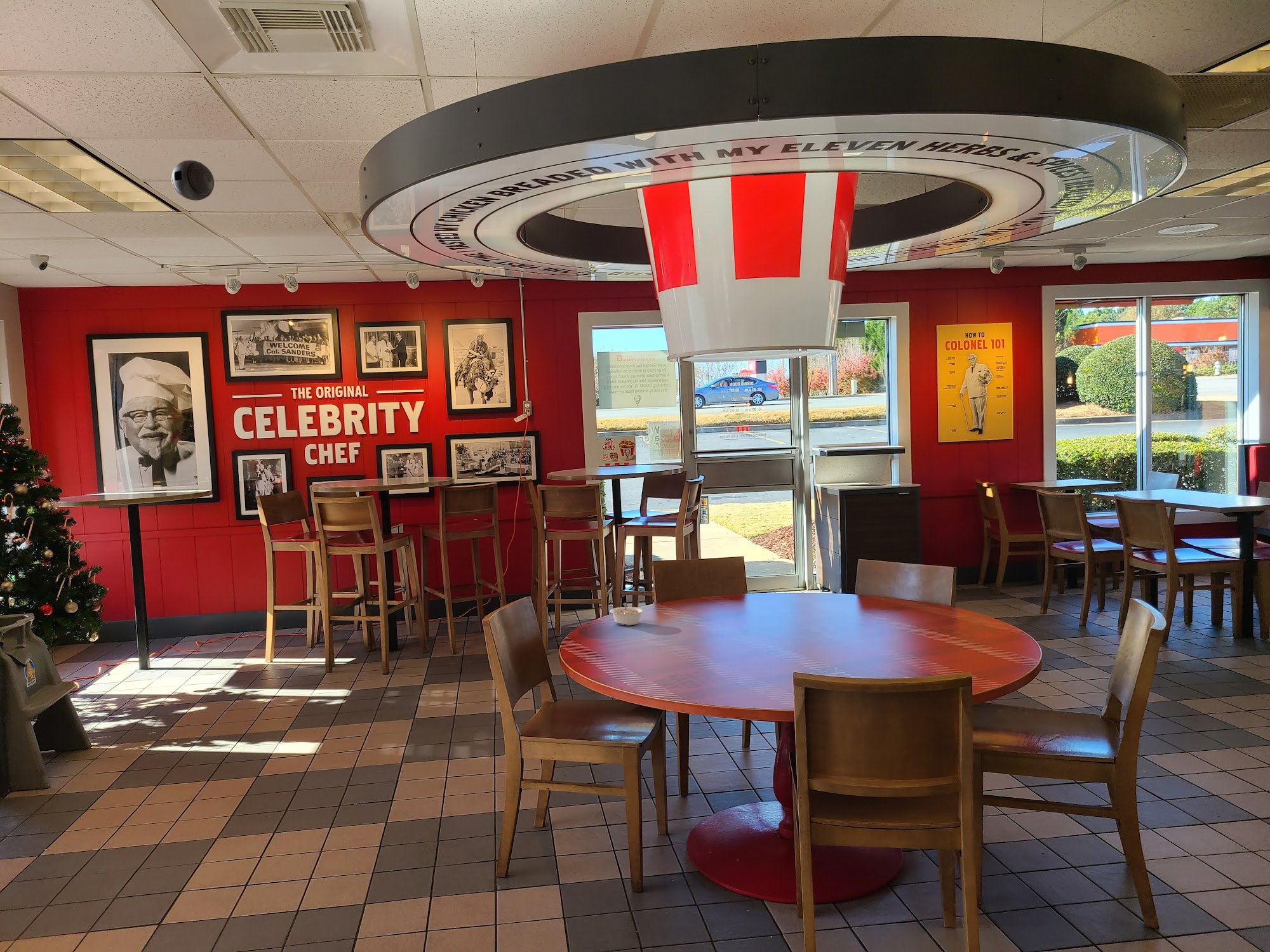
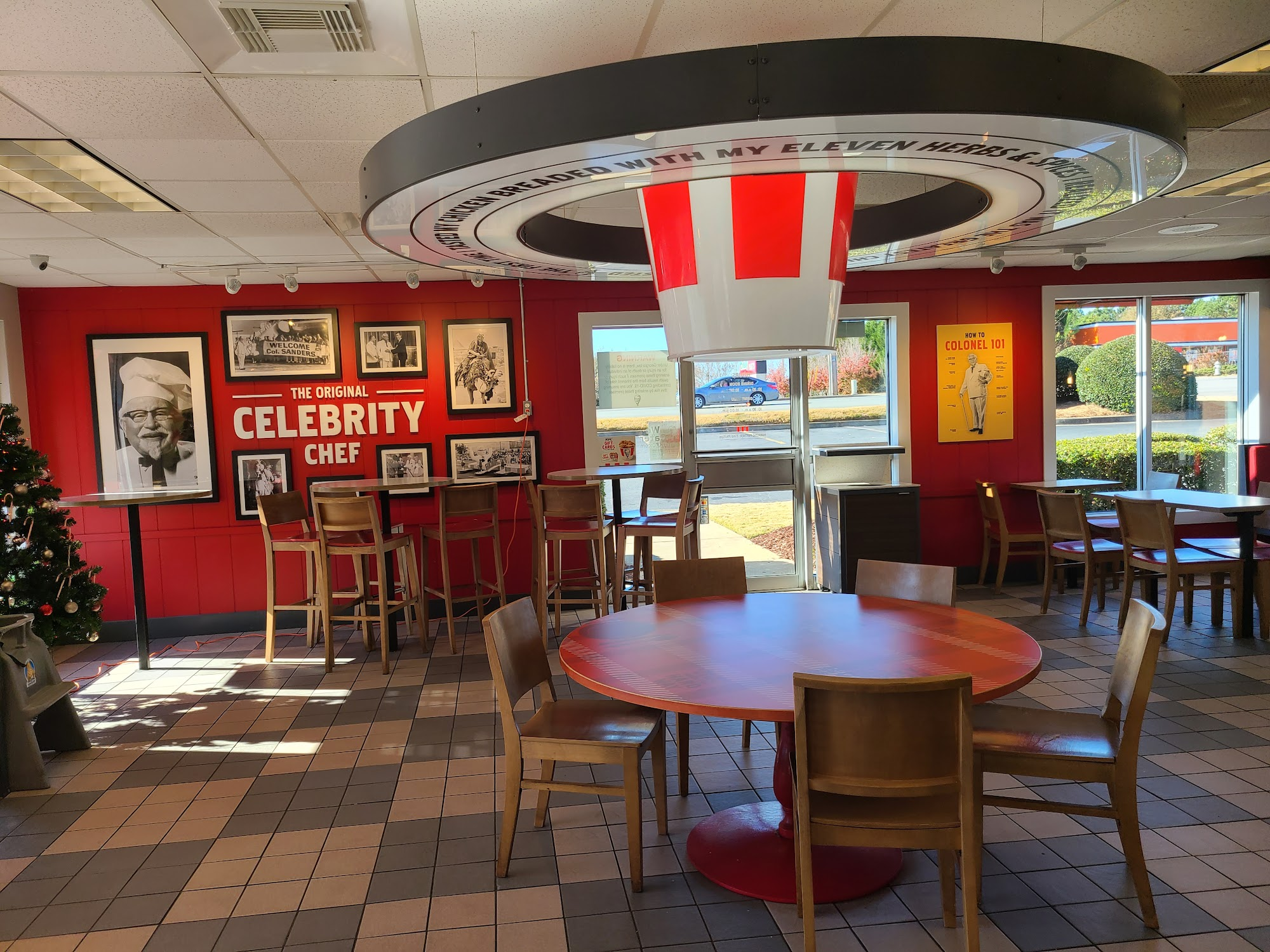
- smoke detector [171,160,215,201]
- legume [610,602,644,626]
